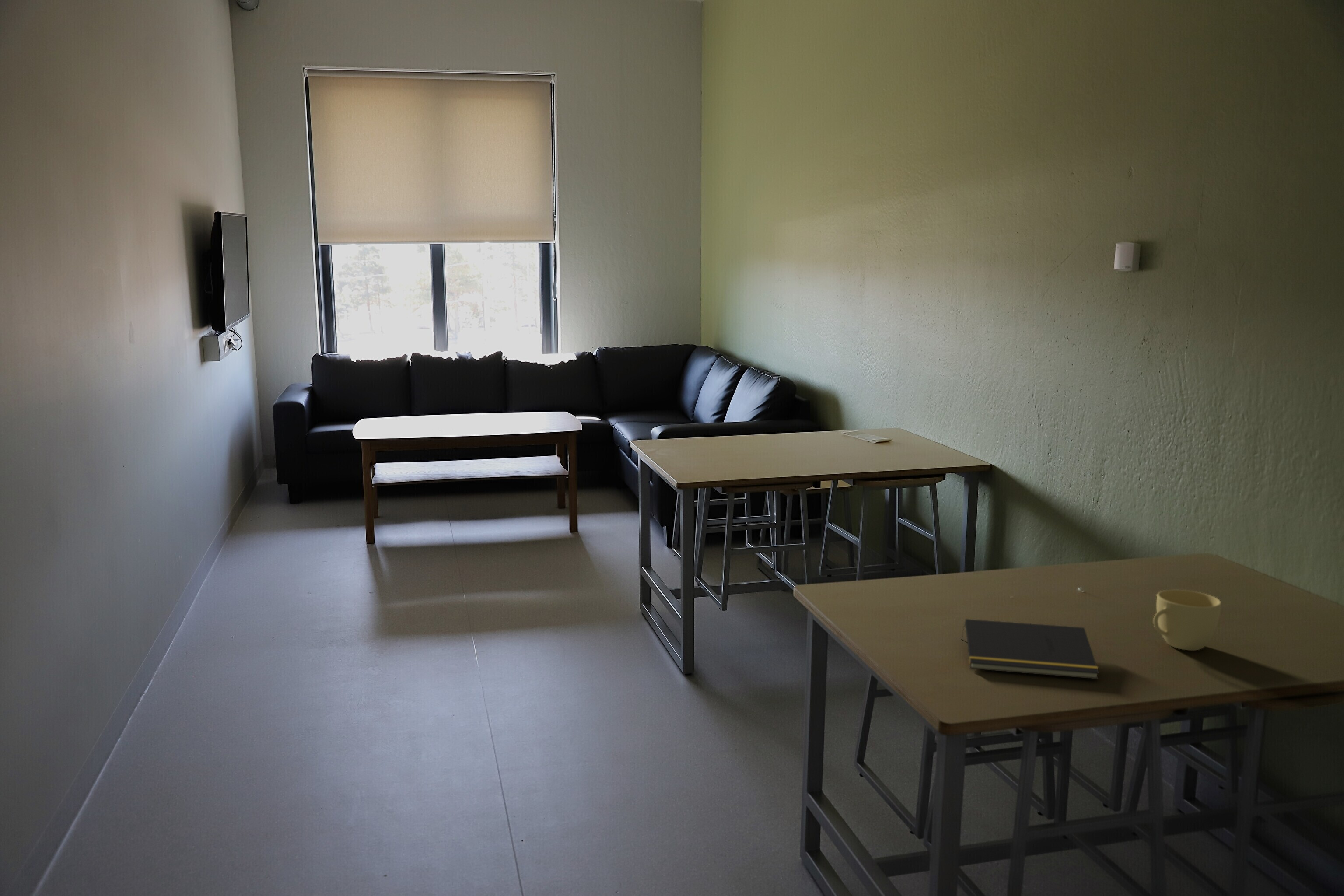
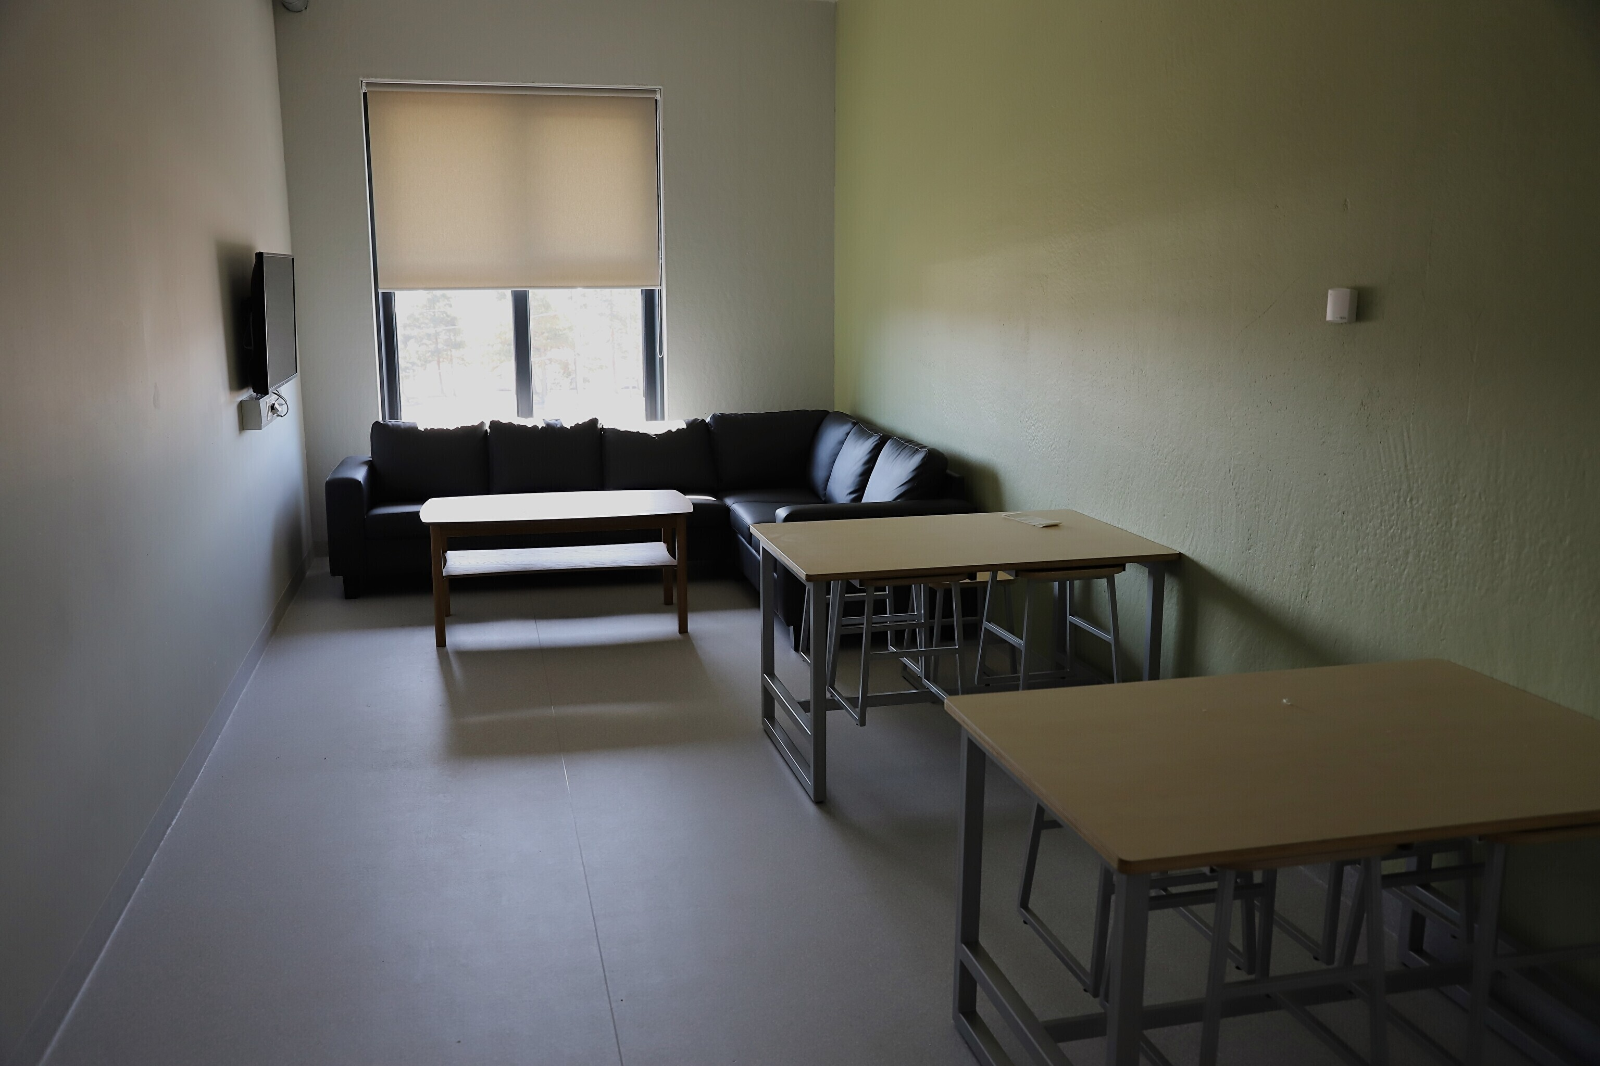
- notepad [961,619,1099,679]
- cup [1153,589,1222,651]
